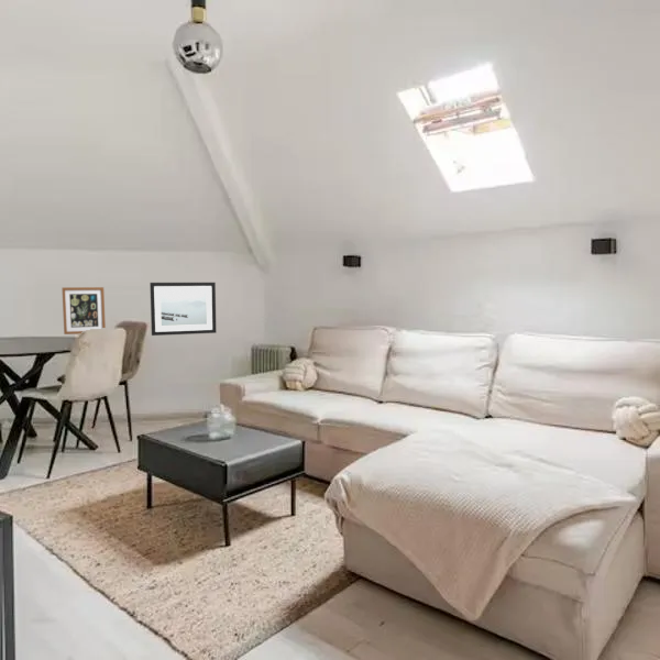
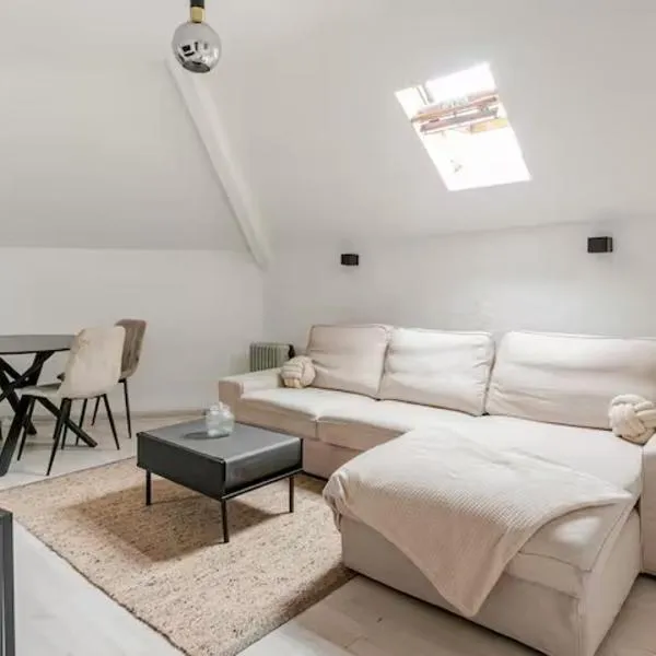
- wall art [148,282,218,337]
- wall art [61,286,107,336]
